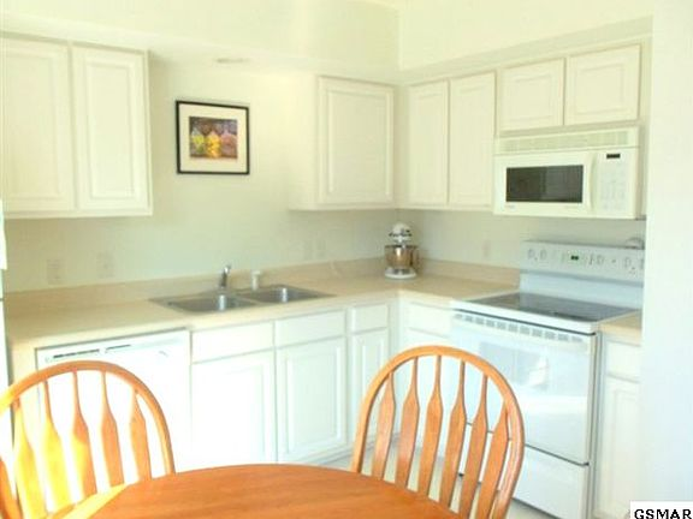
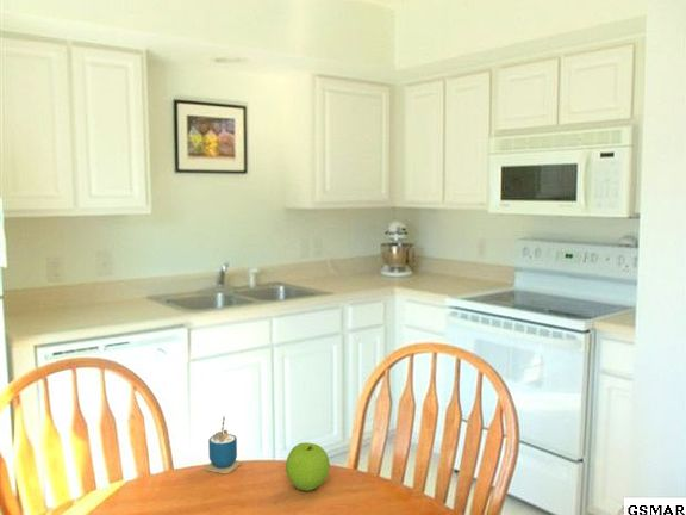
+ apple [285,441,331,492]
+ cup [204,415,242,474]
